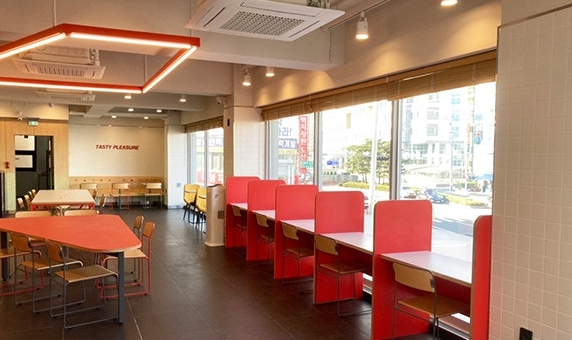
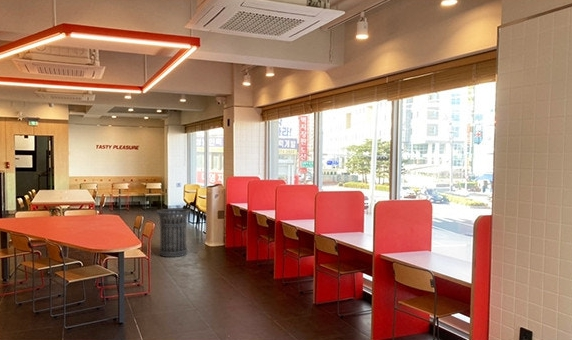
+ trash can [156,208,191,258]
